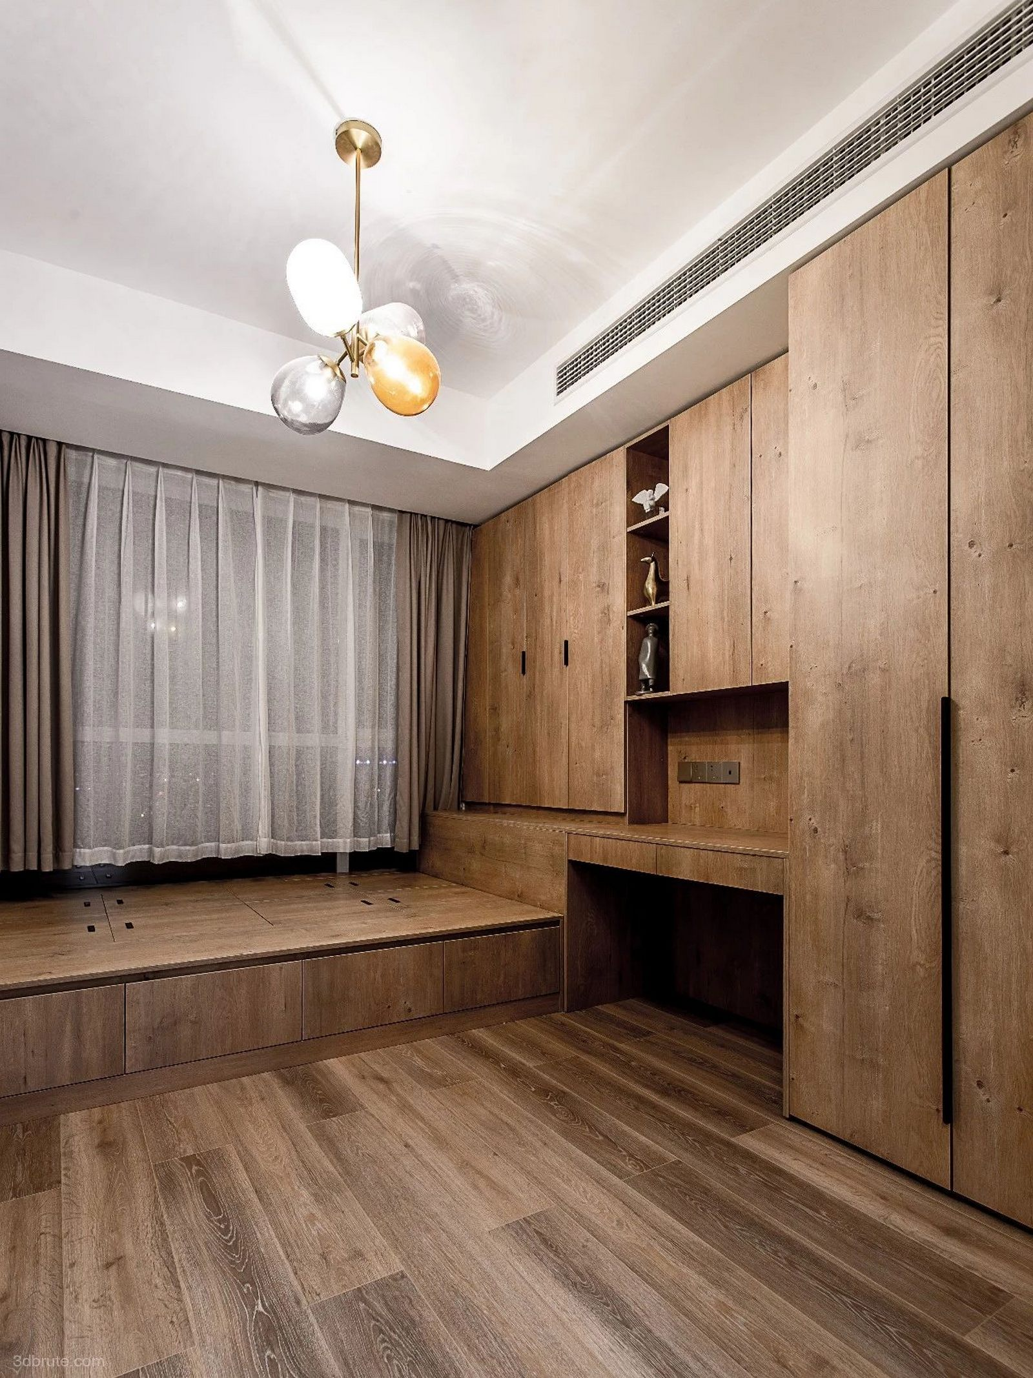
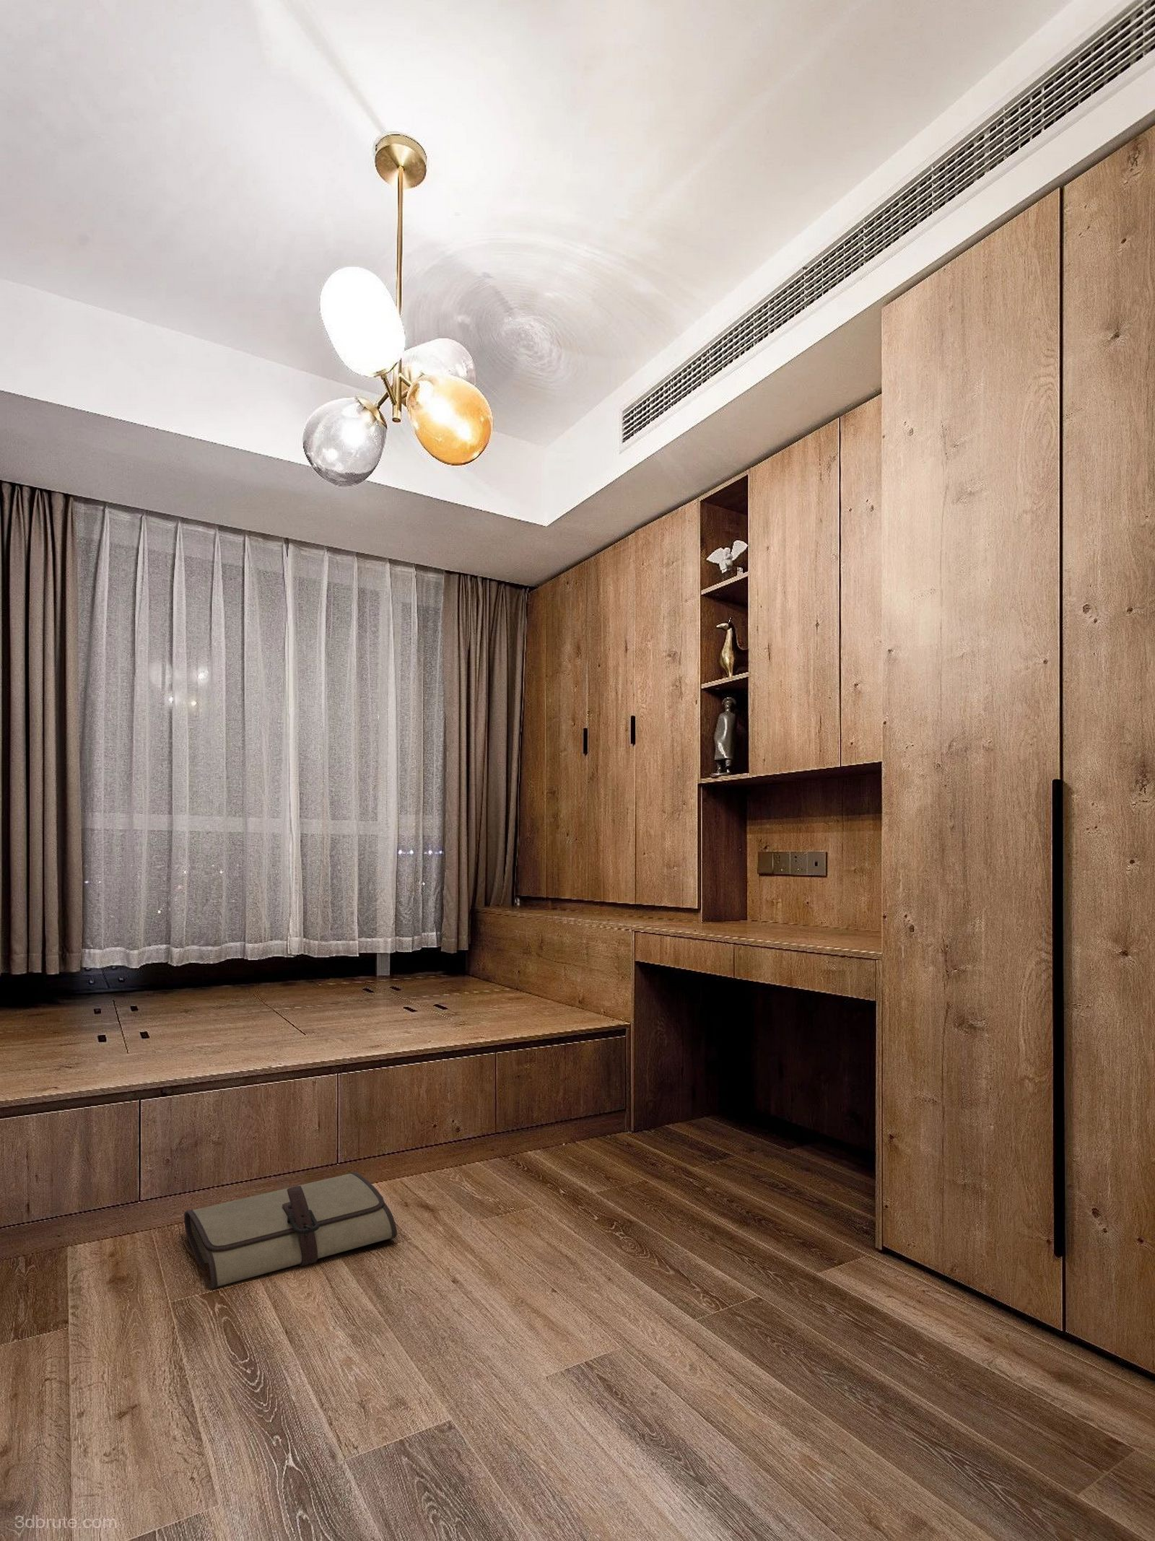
+ tool roll [183,1171,398,1290]
